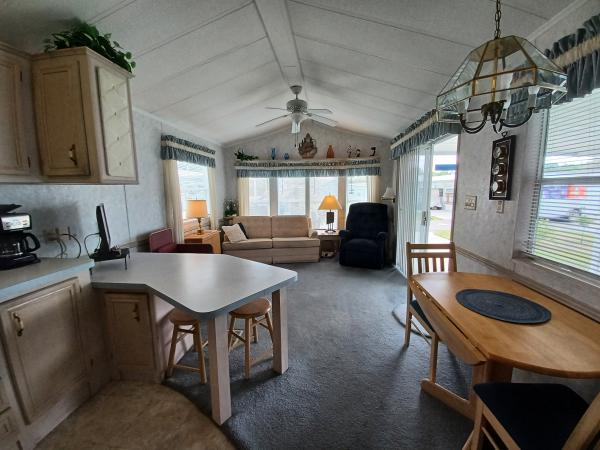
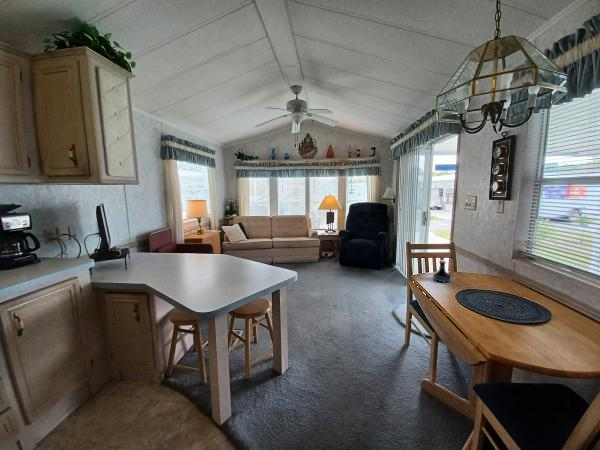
+ tequila bottle [432,259,452,283]
